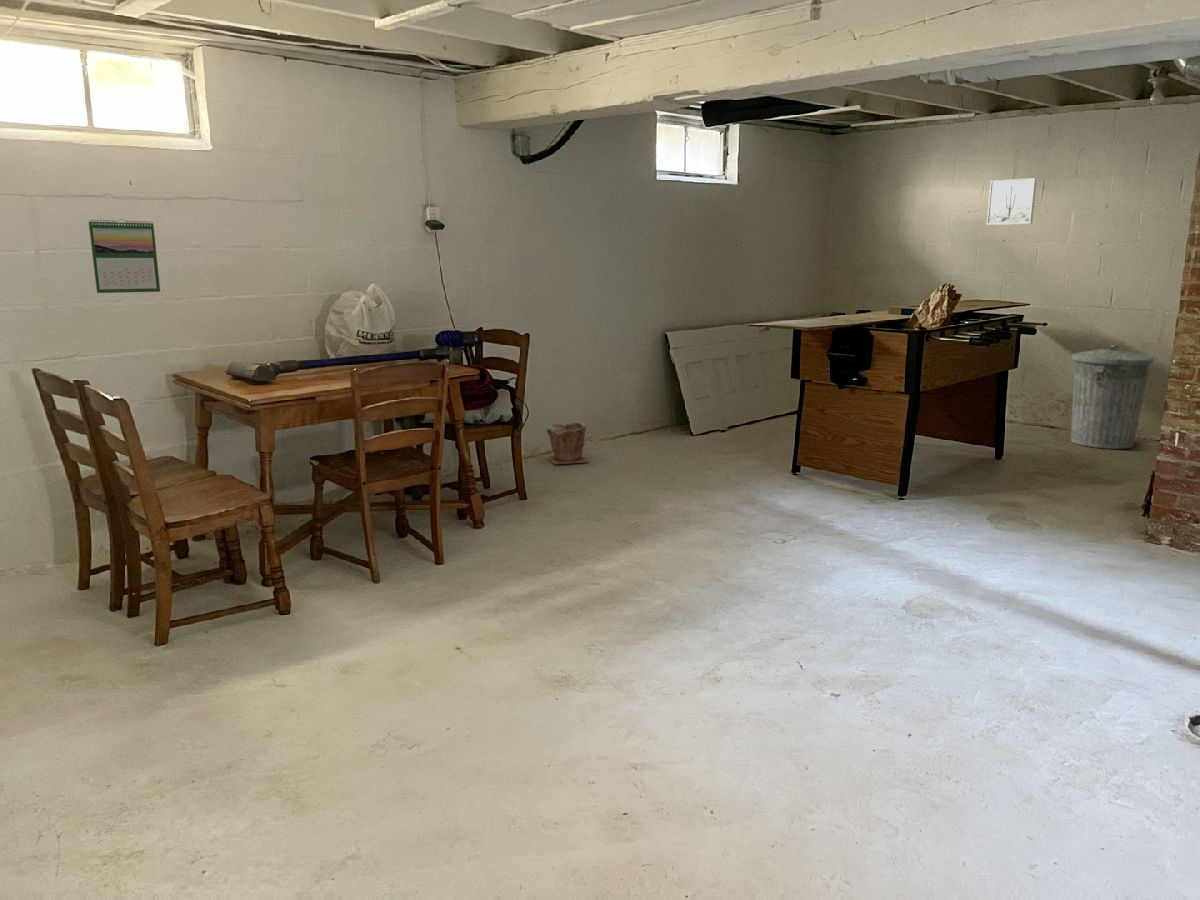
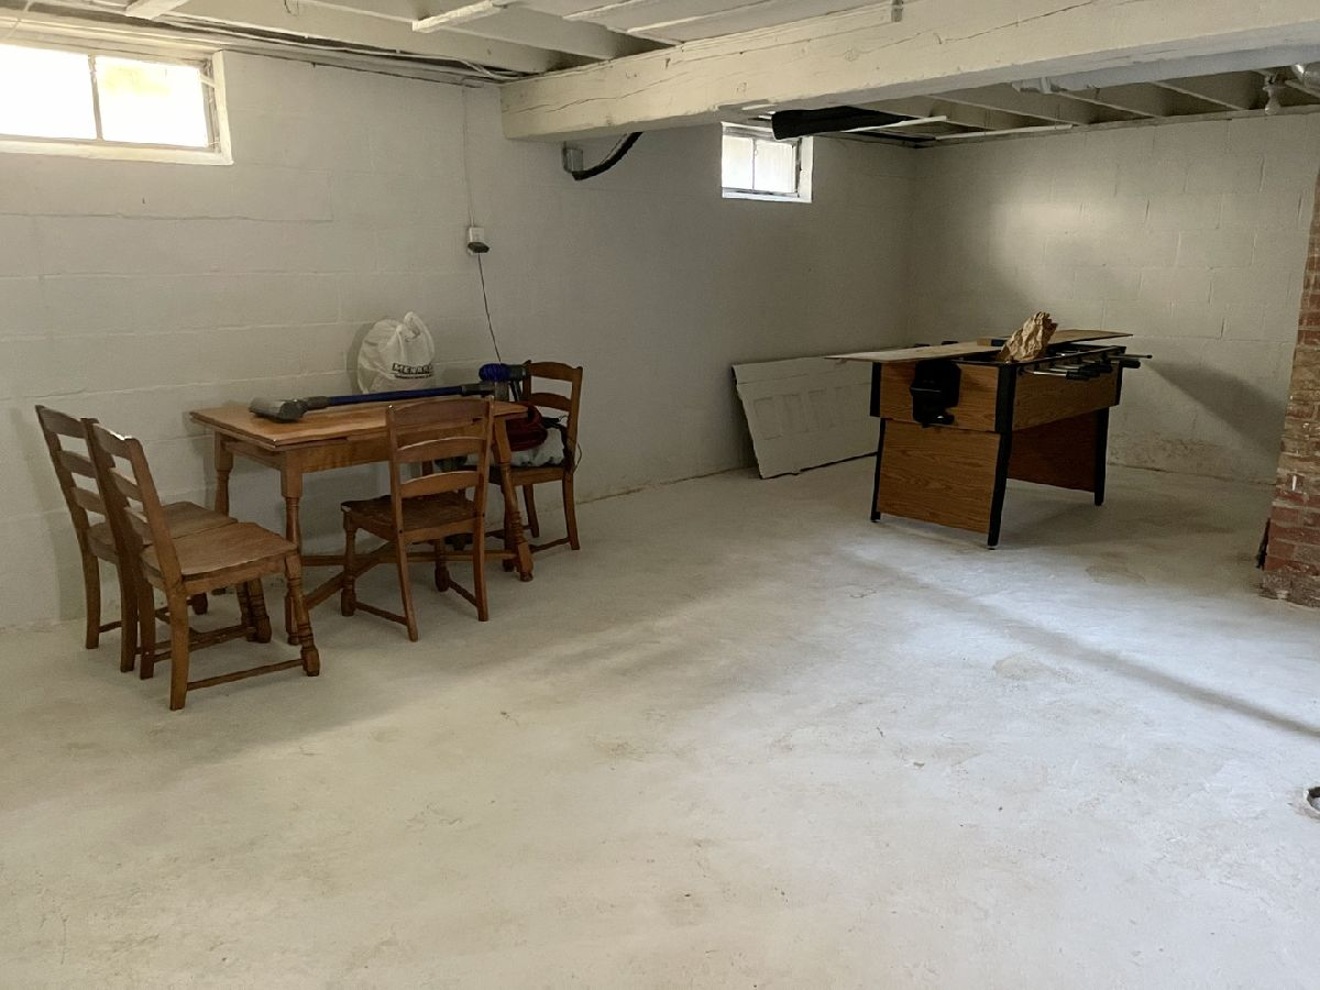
- calendar [88,218,161,294]
- wall art [986,177,1038,226]
- plant pot [545,421,590,466]
- trash can [1070,344,1155,450]
